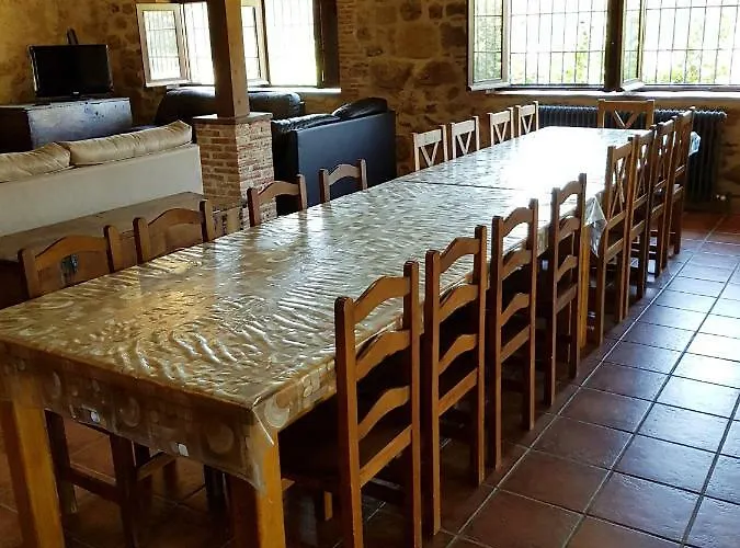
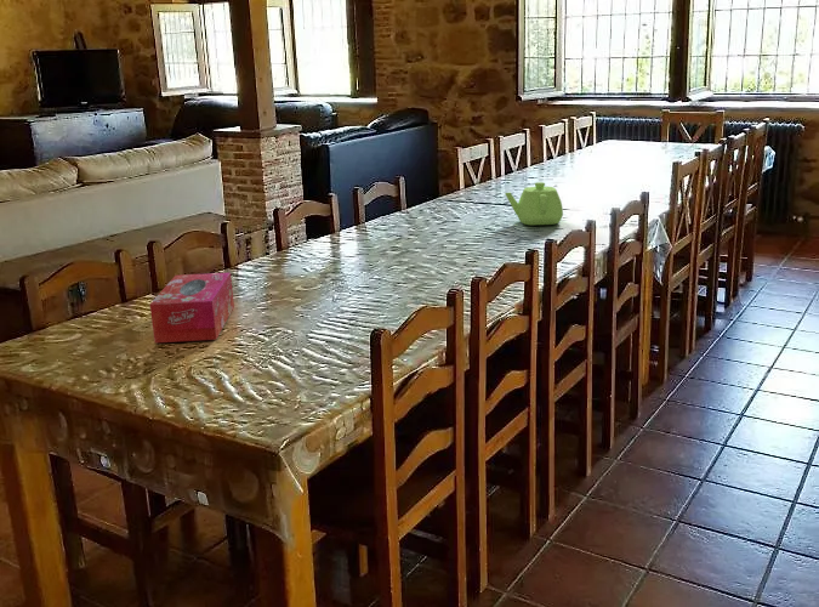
+ teapot [505,181,564,226]
+ tissue box [149,272,235,344]
